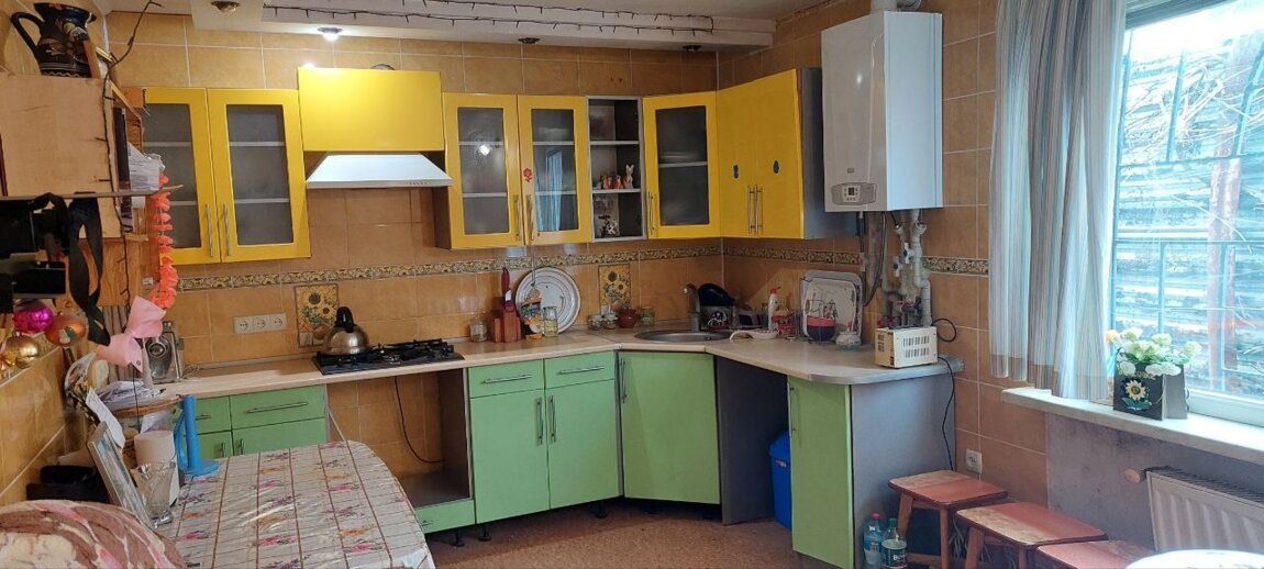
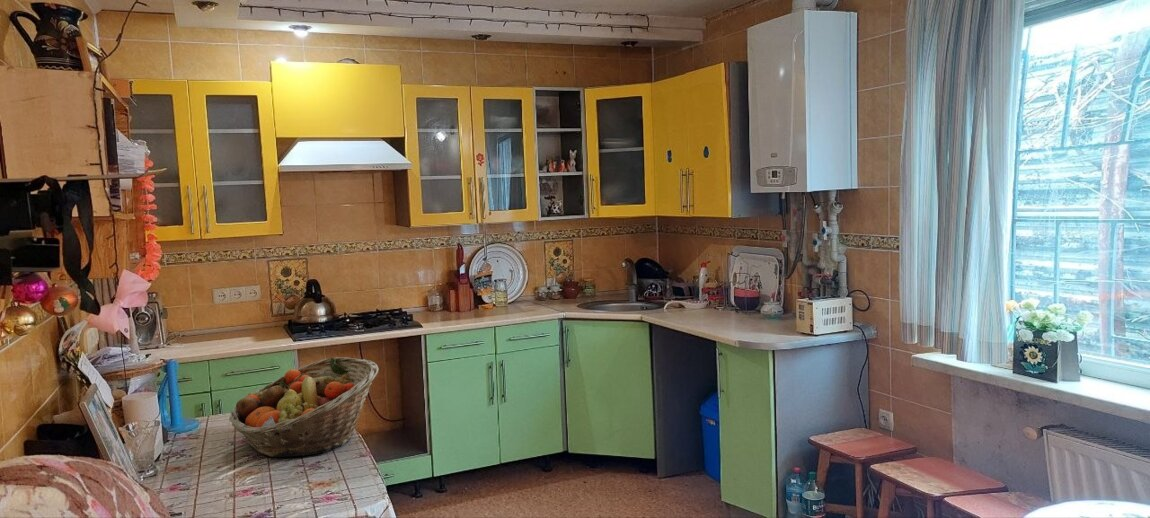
+ fruit basket [229,356,379,458]
